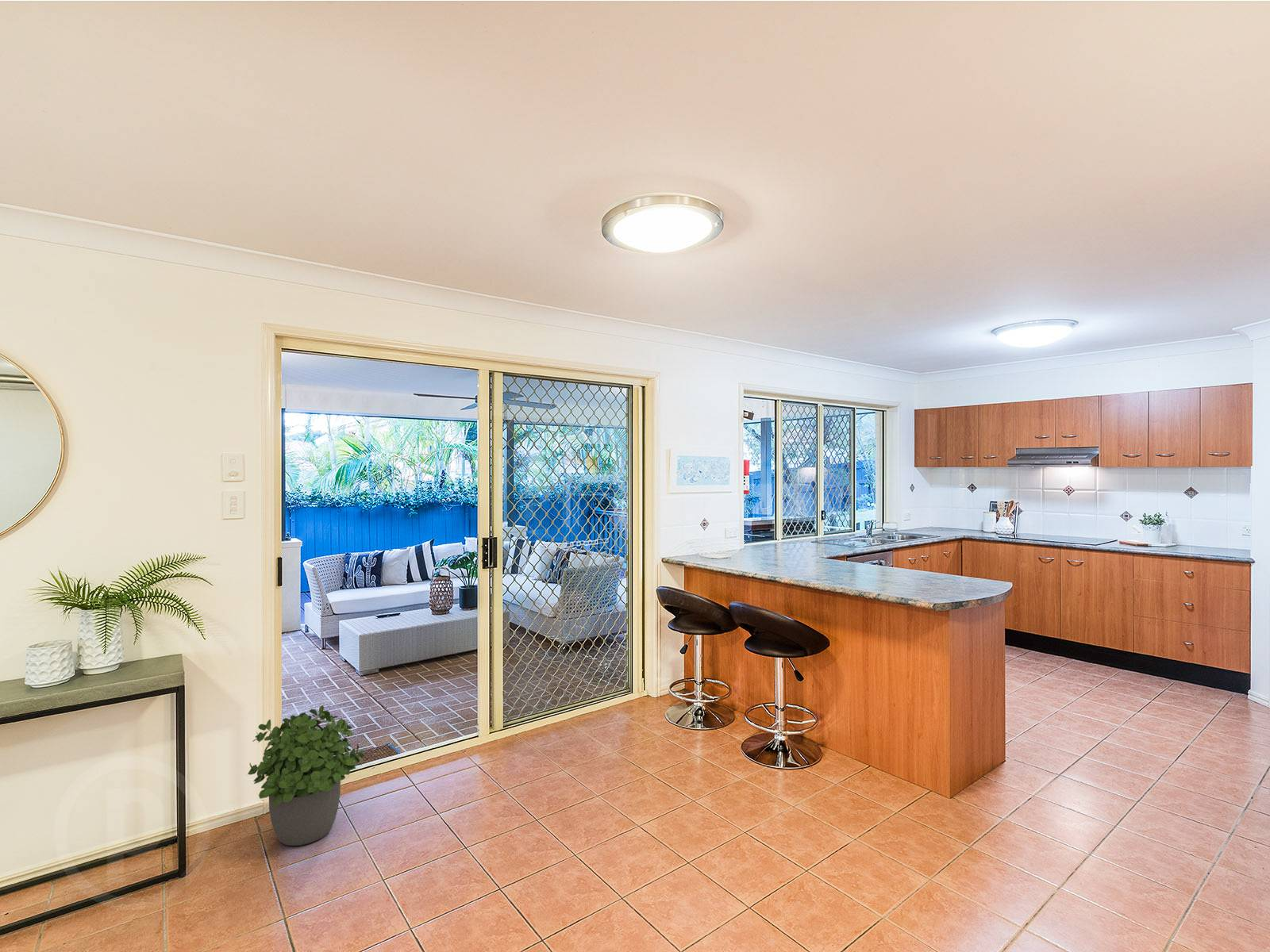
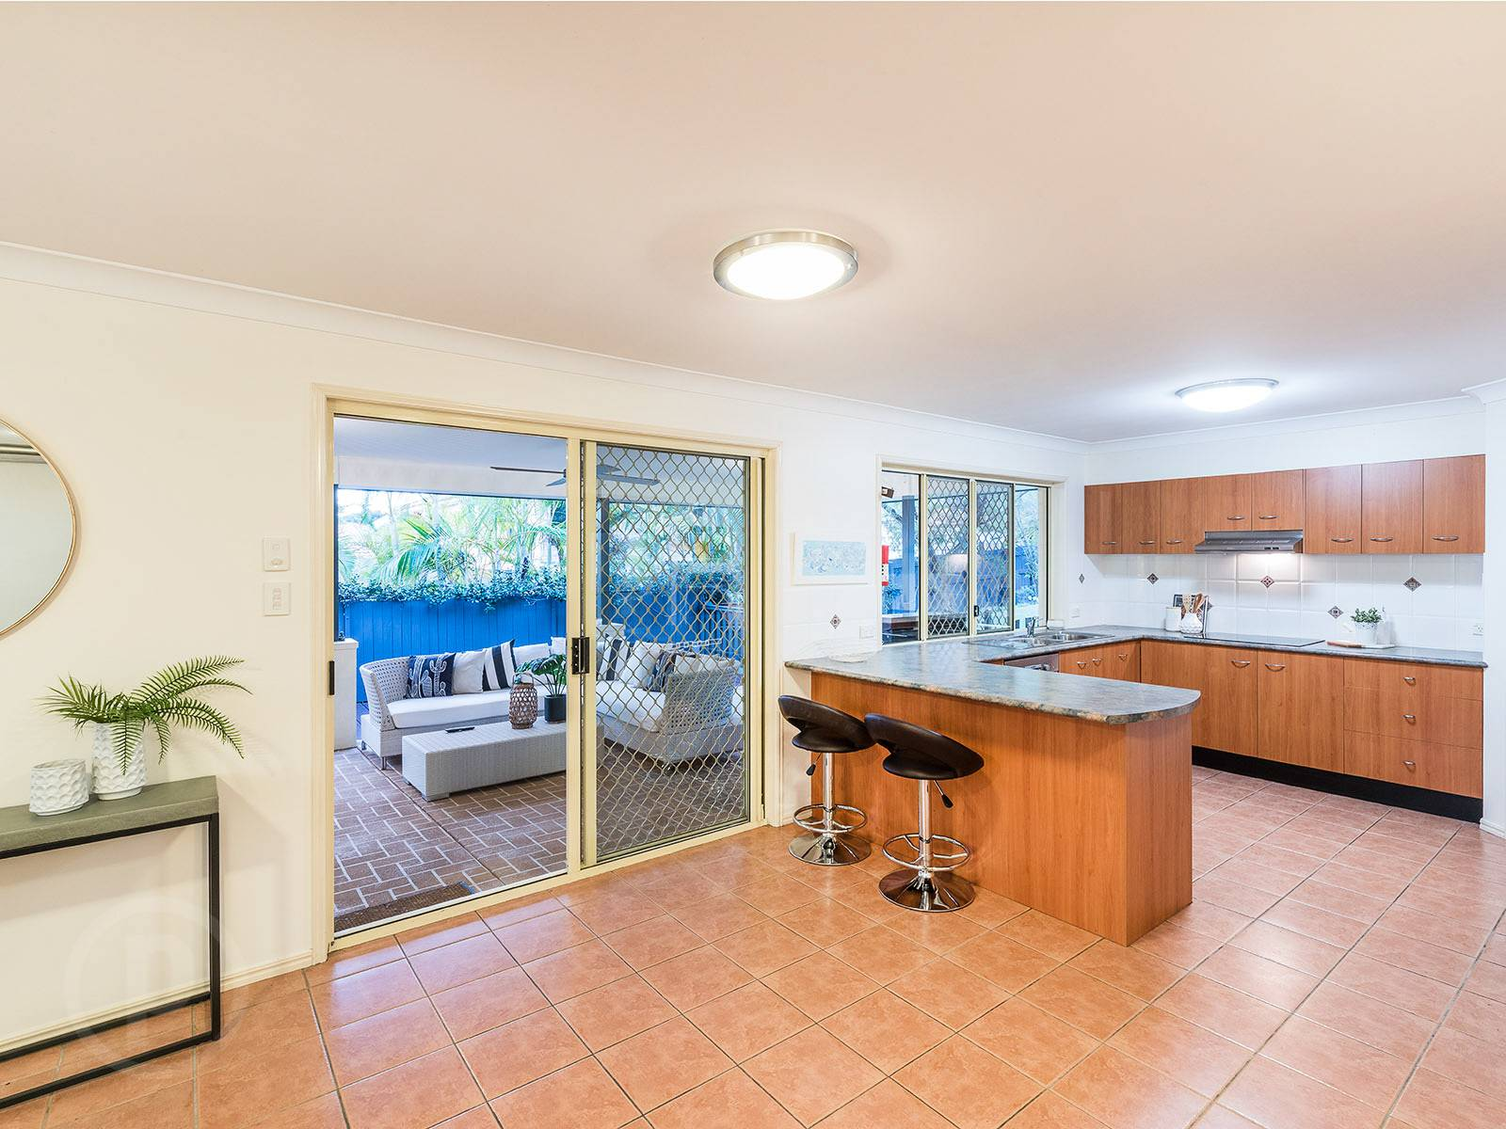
- potted plant [247,705,364,846]
